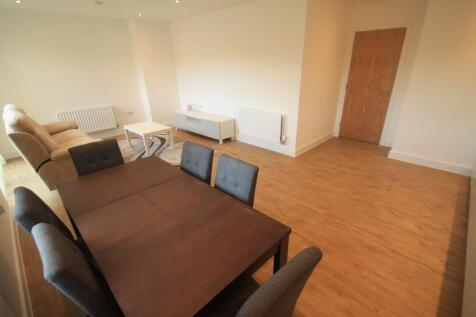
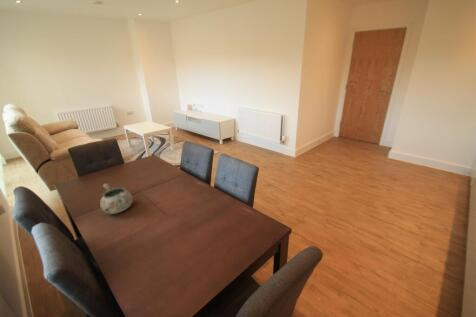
+ decorative bowl [99,182,134,215]
